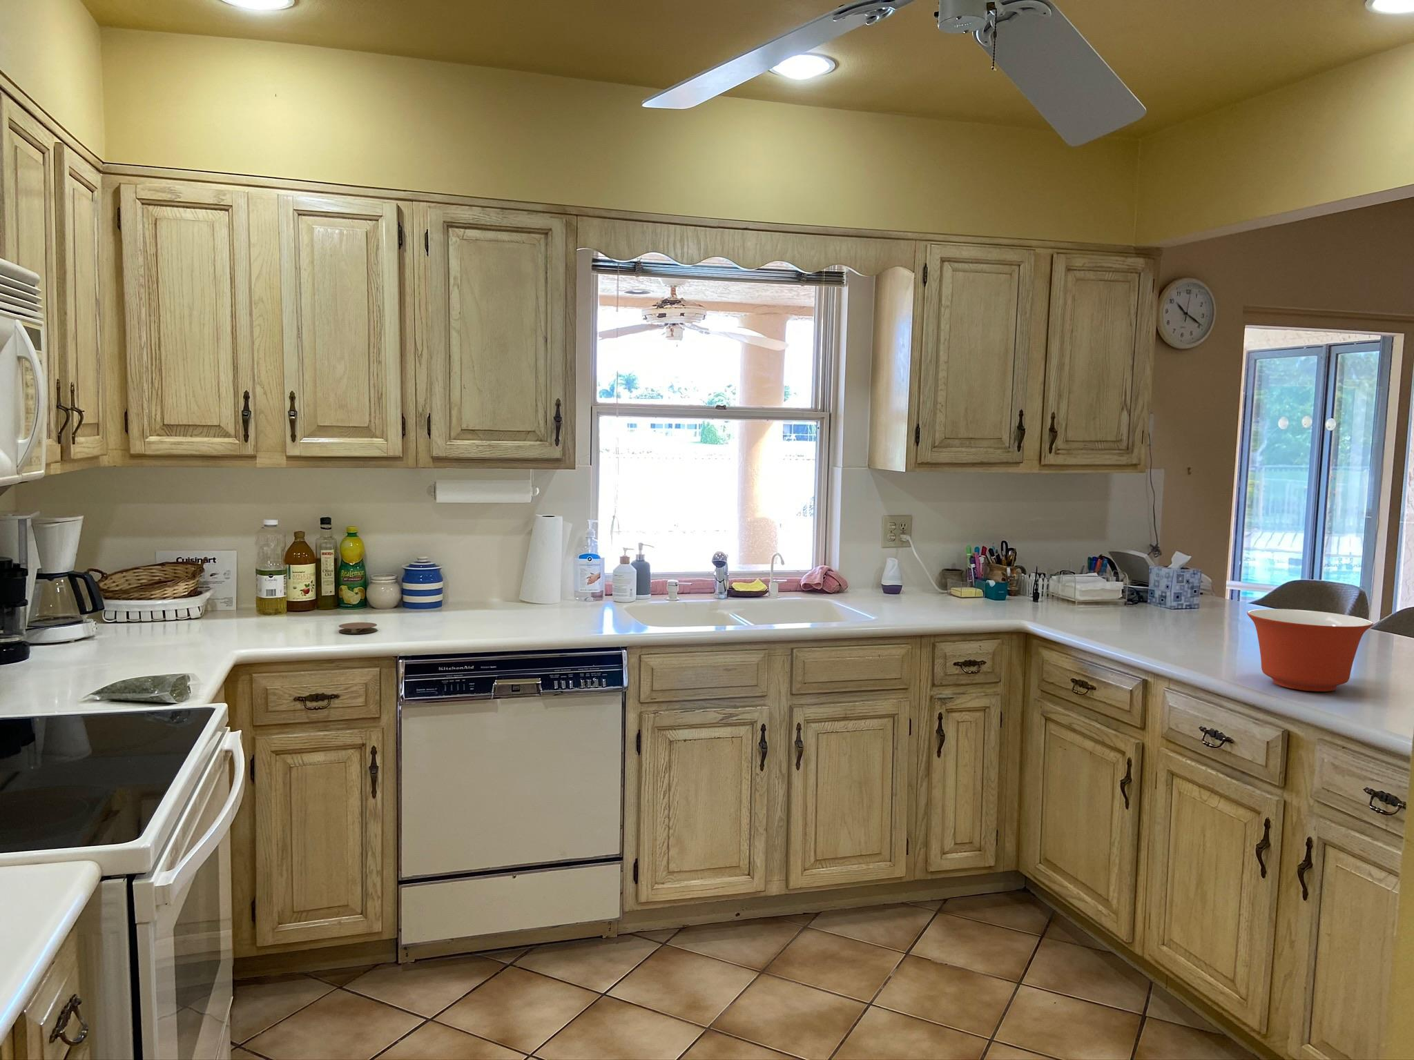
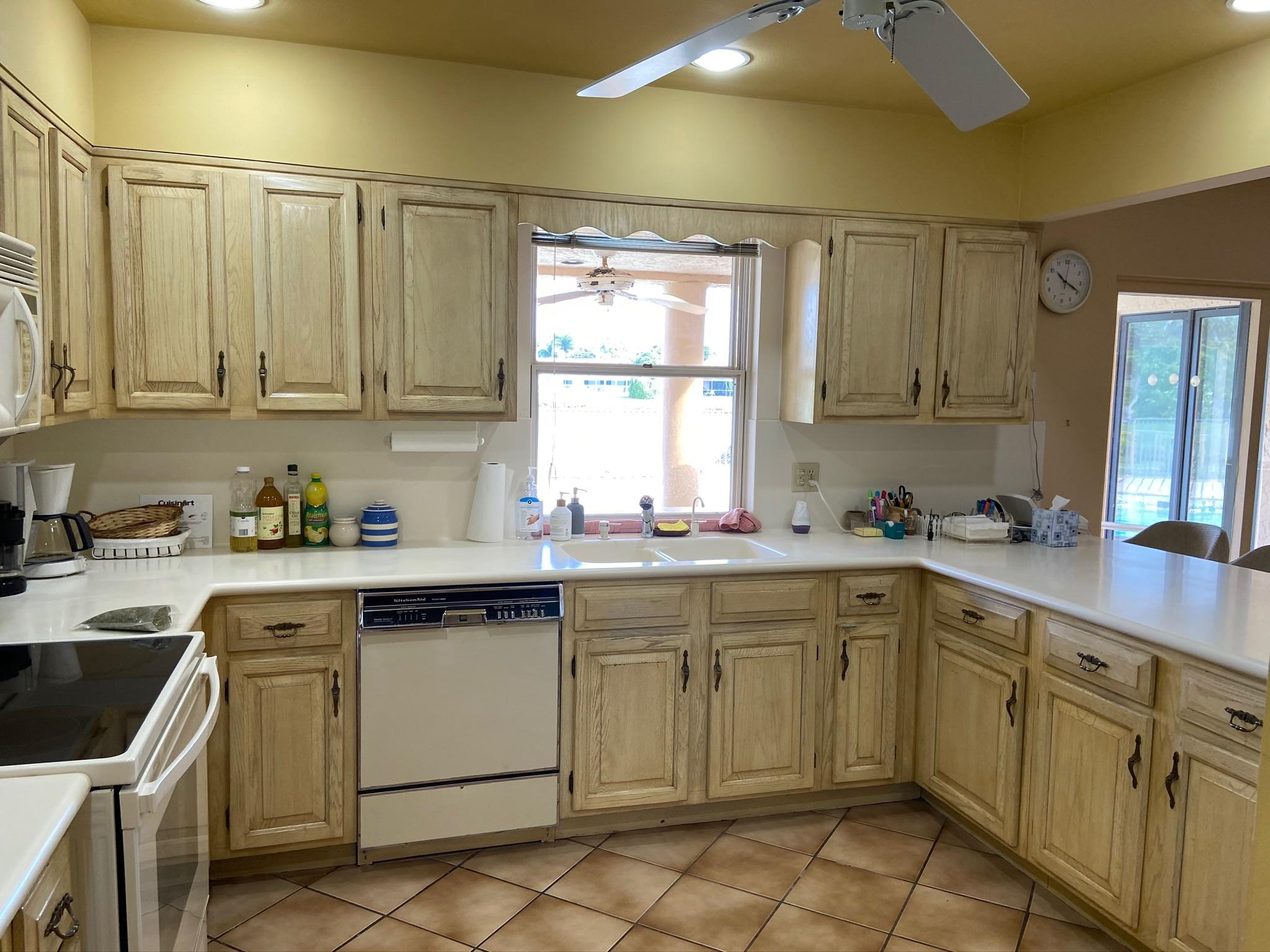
- coaster [338,621,377,635]
- mixing bowl [1246,608,1374,693]
